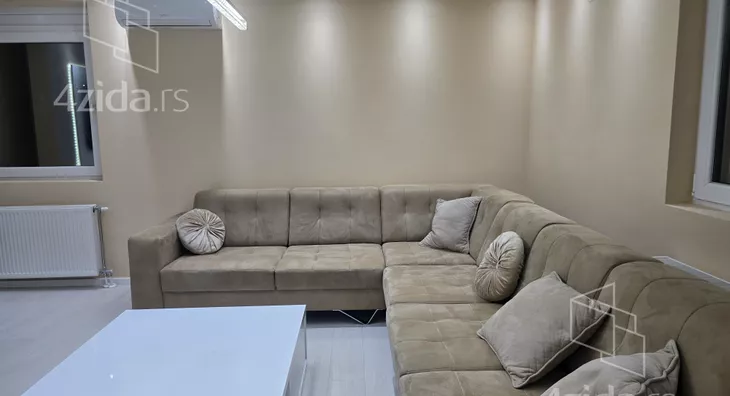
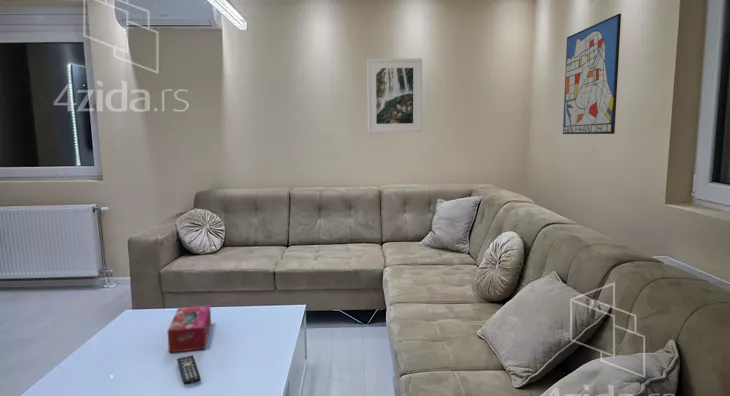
+ tissue box [167,304,212,353]
+ wall art [562,13,622,135]
+ remote control [176,354,202,385]
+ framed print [366,58,423,134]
